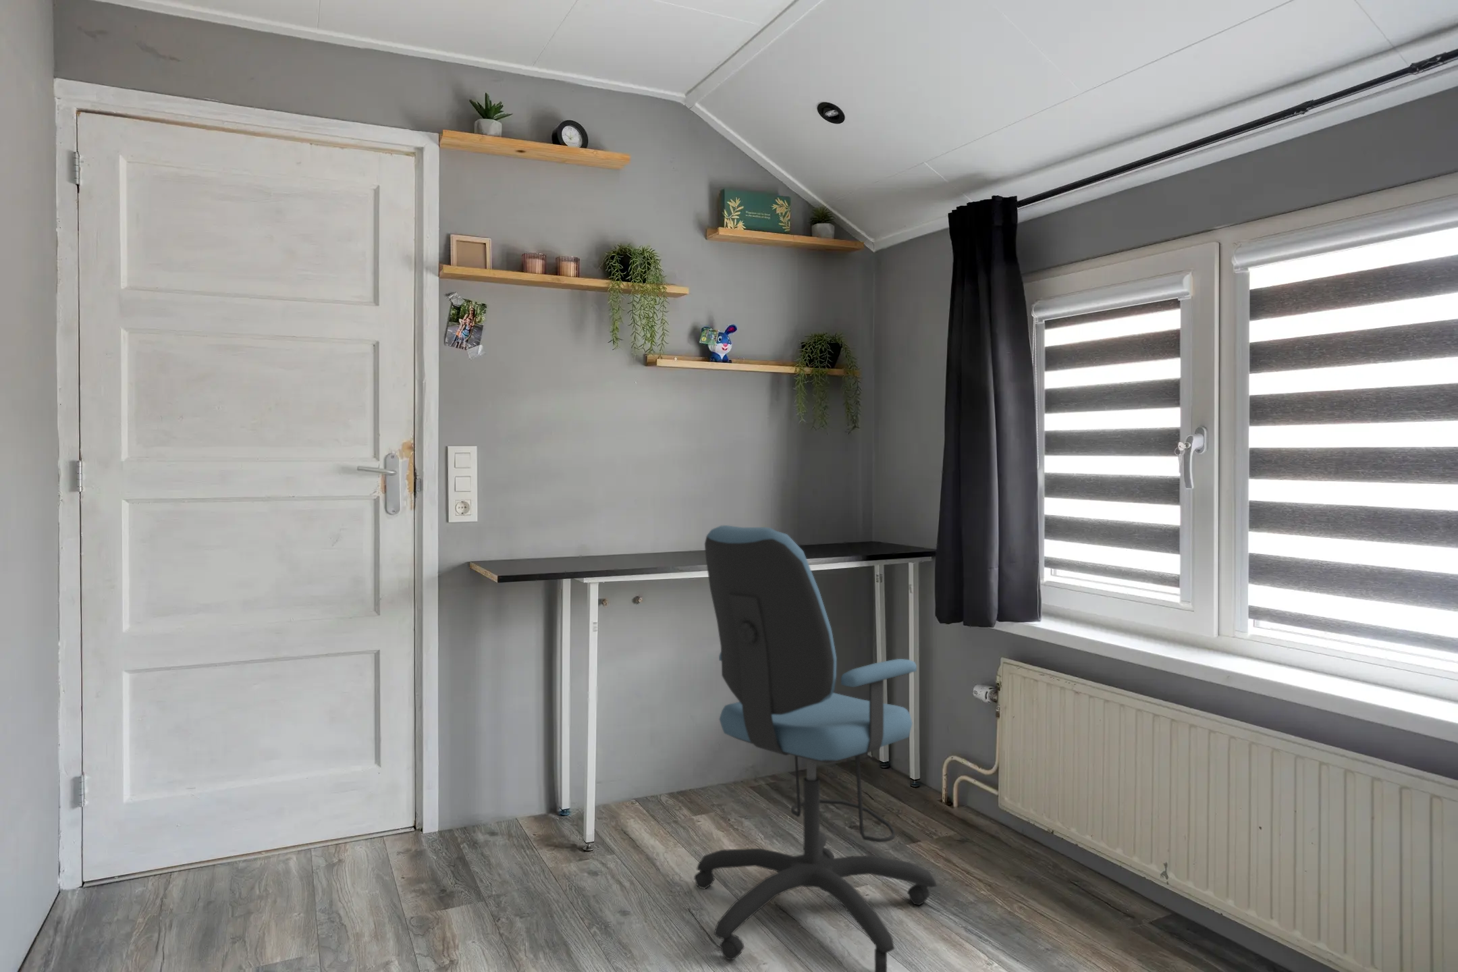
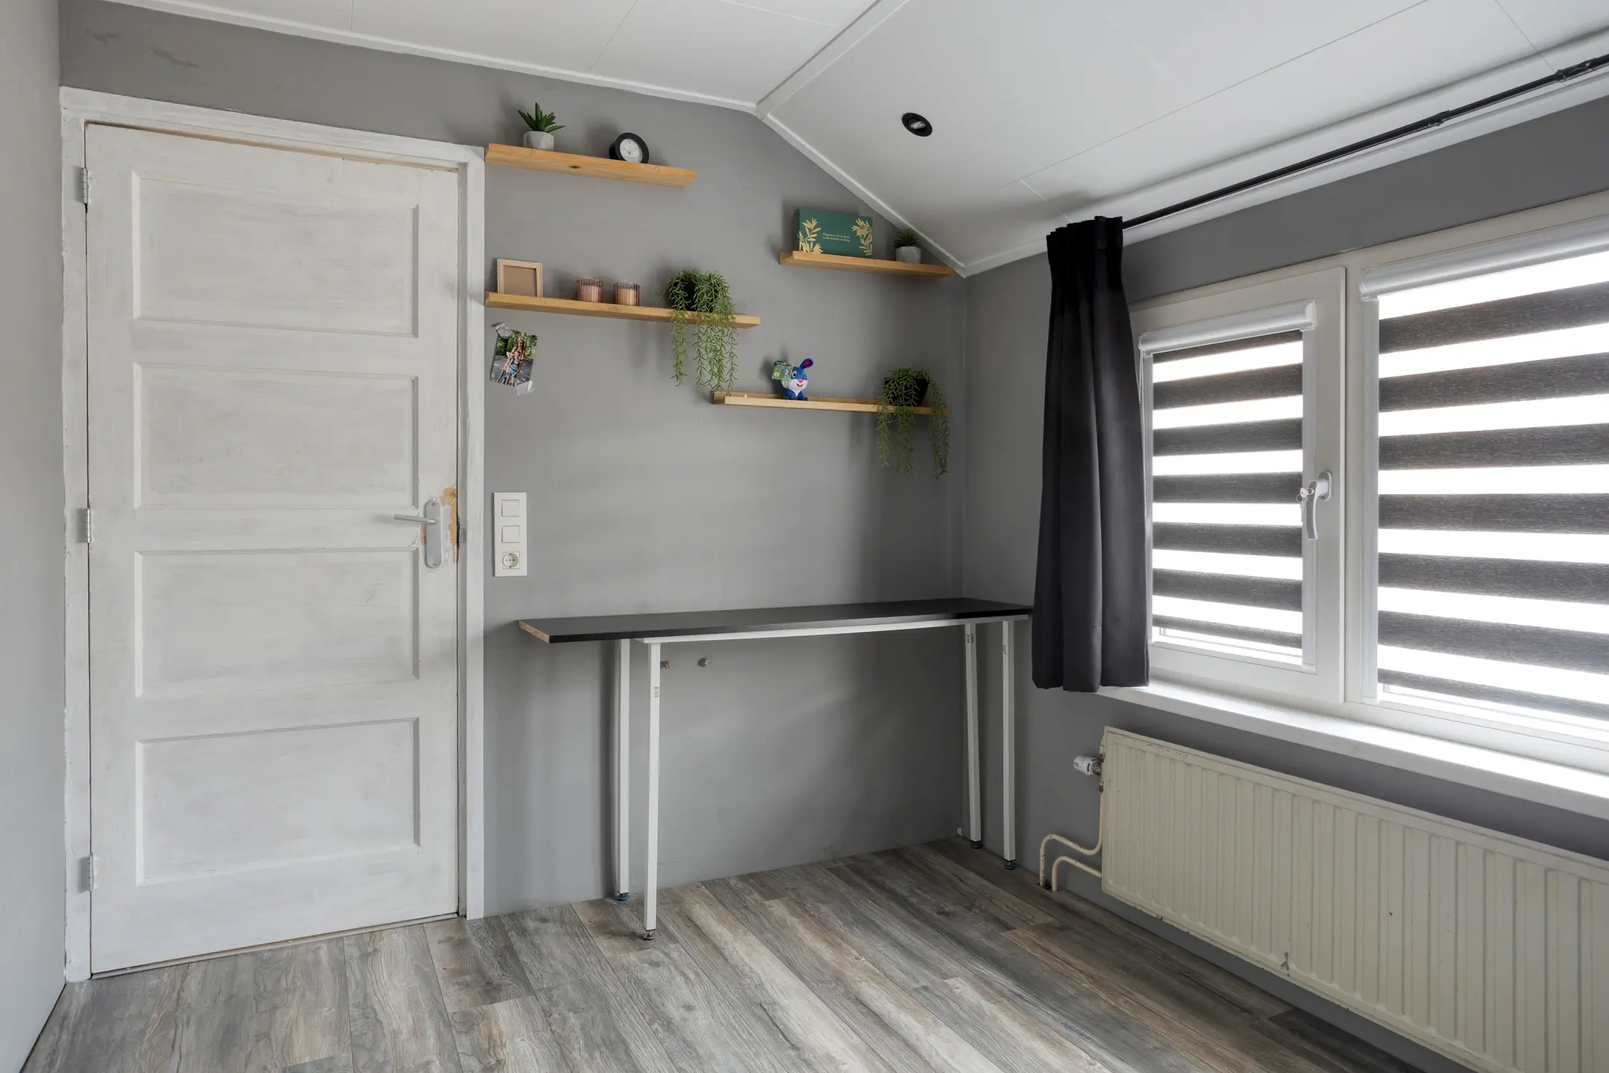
- office chair [693,524,937,972]
